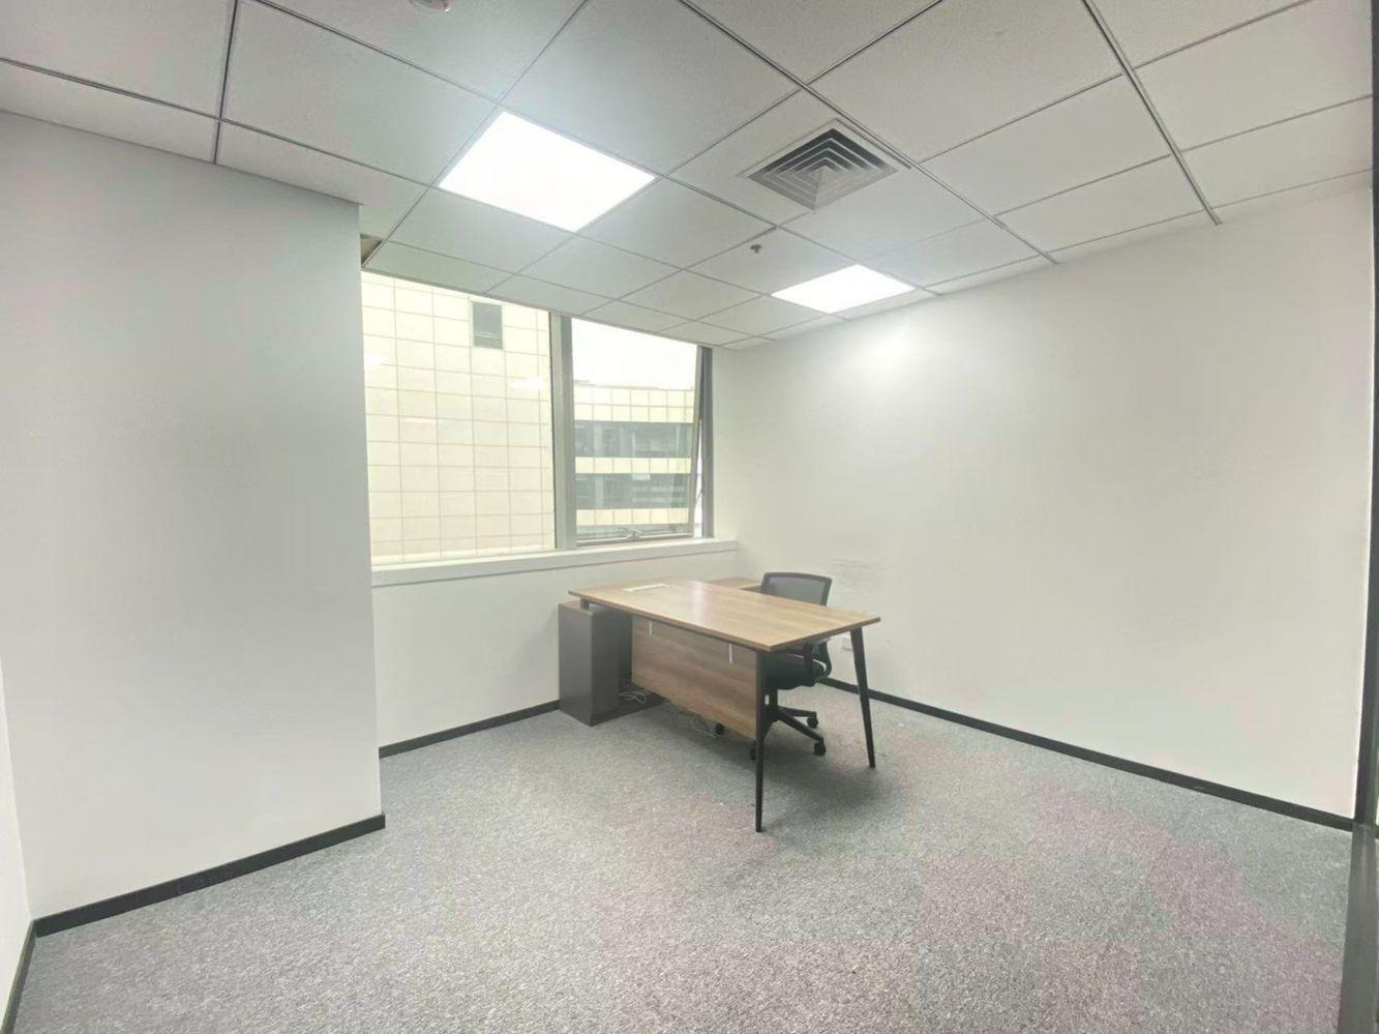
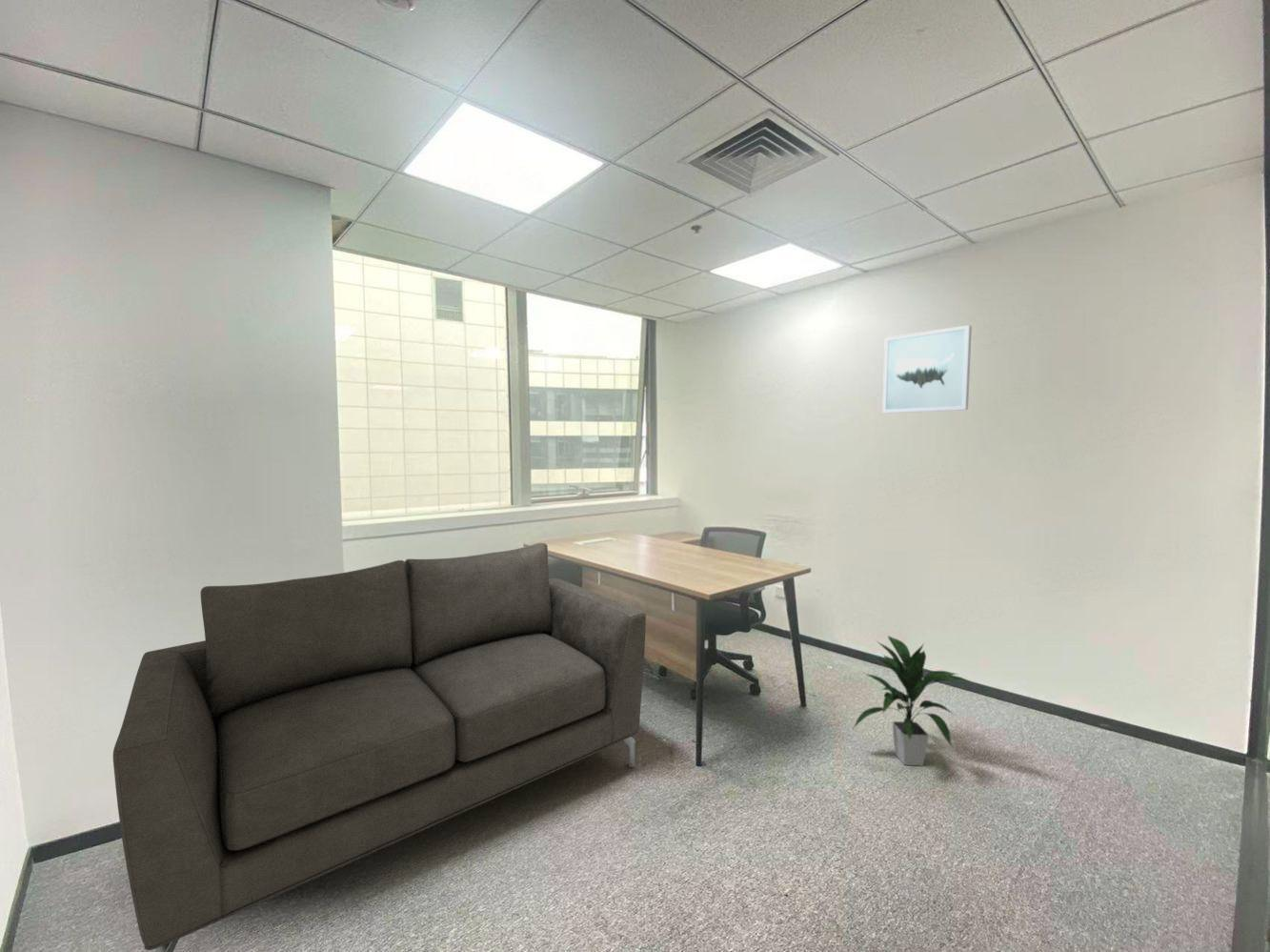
+ indoor plant [853,635,974,767]
+ wall art [881,324,973,415]
+ sofa [112,542,647,952]
